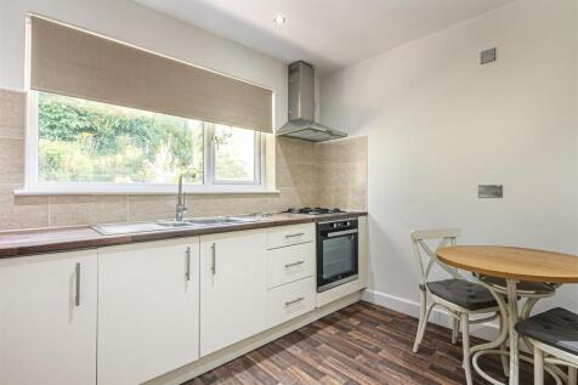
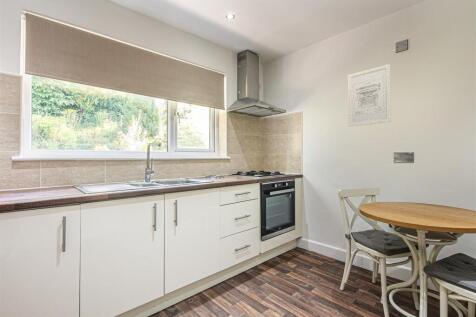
+ wall art [347,63,392,128]
